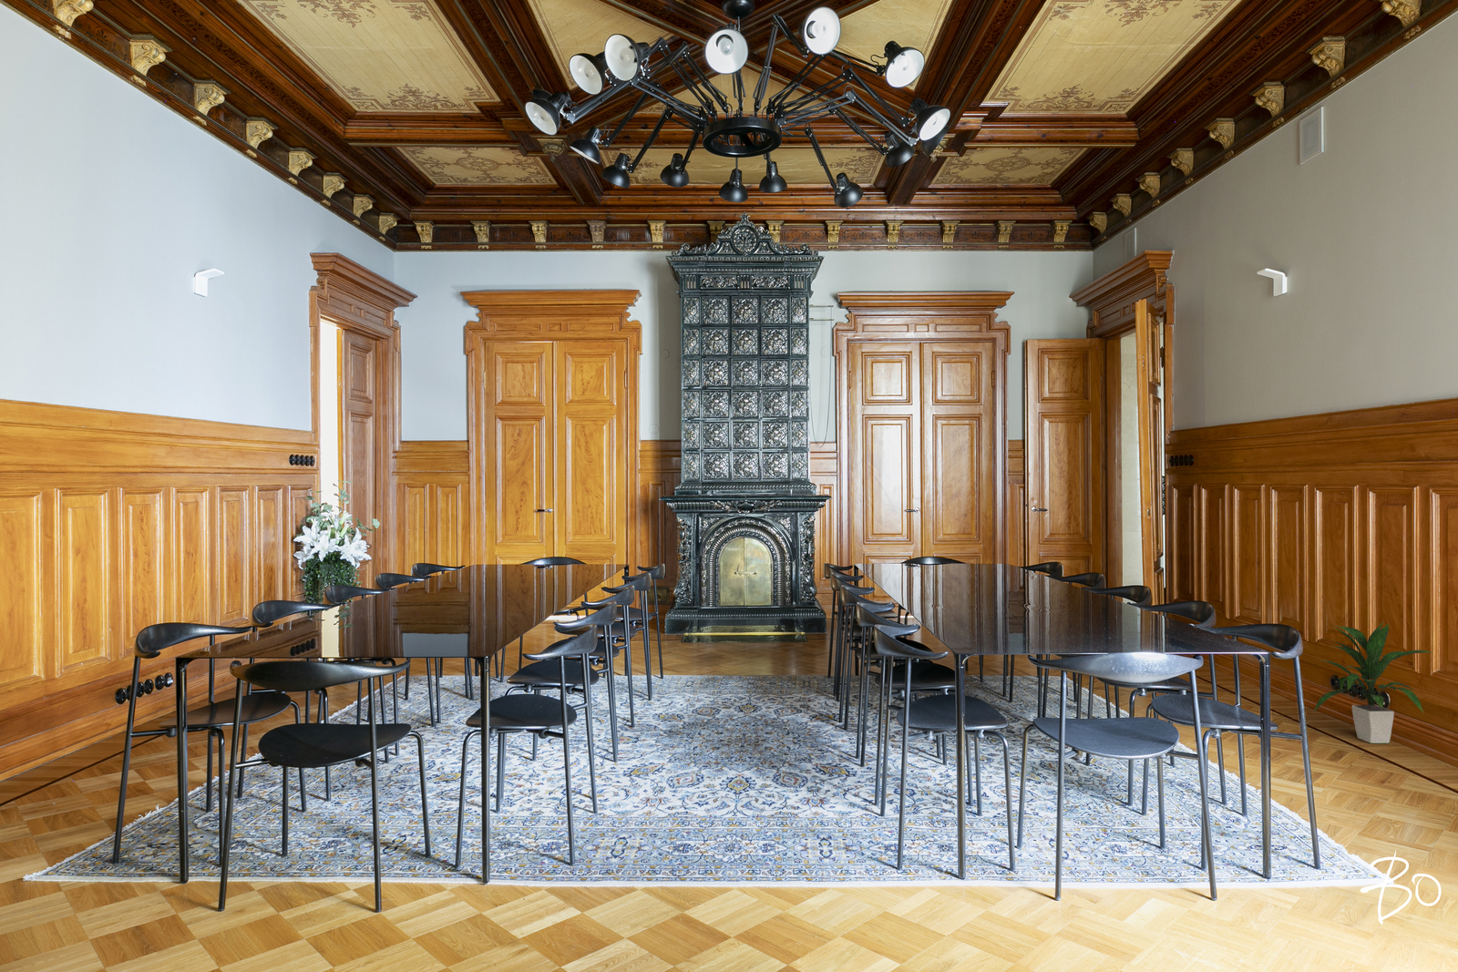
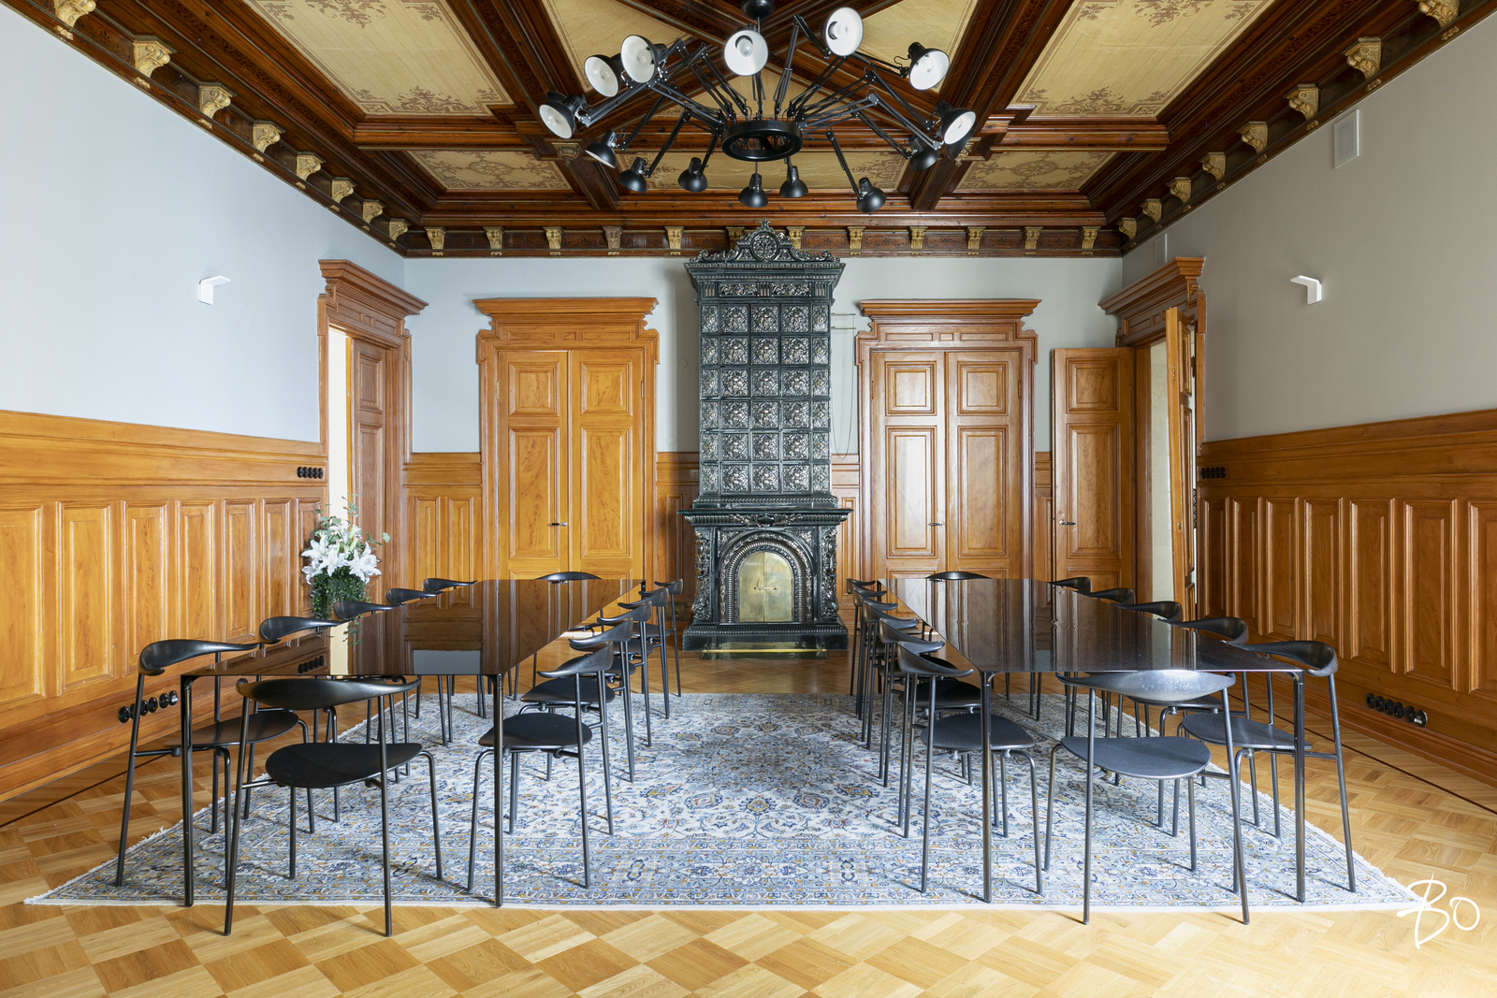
- indoor plant [1313,621,1432,744]
